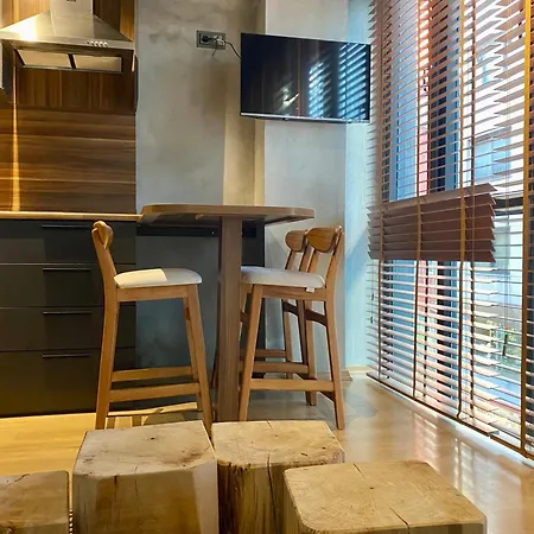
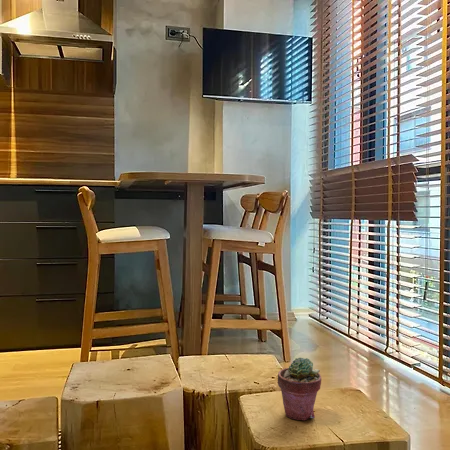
+ potted succulent [277,357,322,421]
